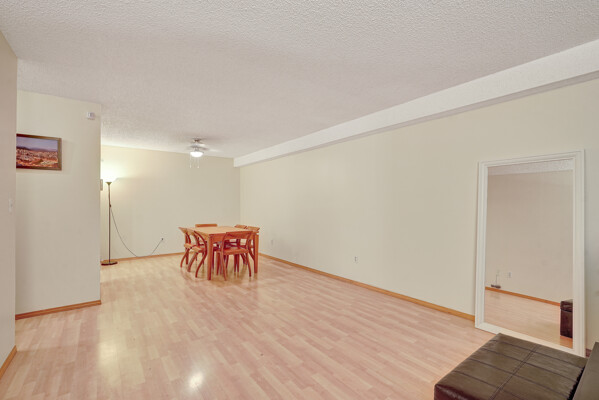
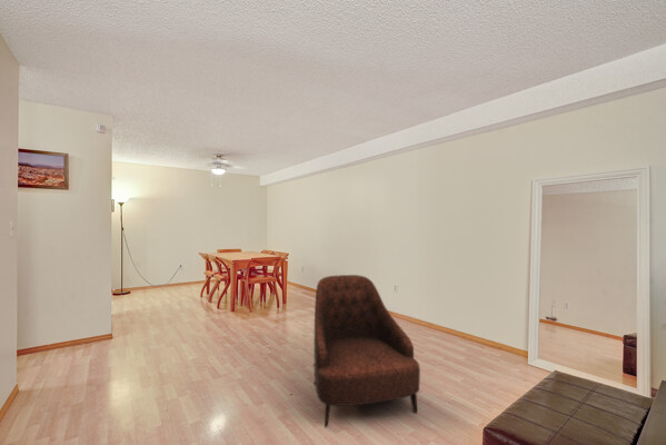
+ armchair [312,274,421,428]
